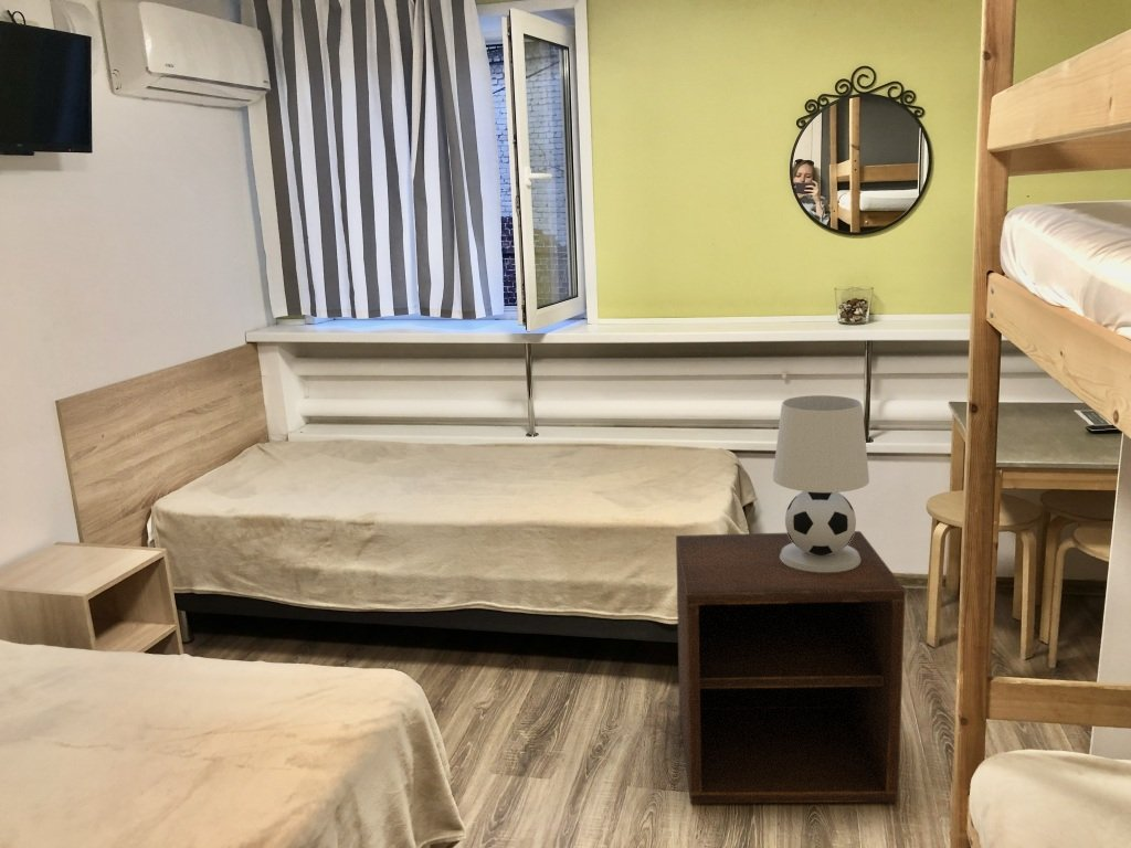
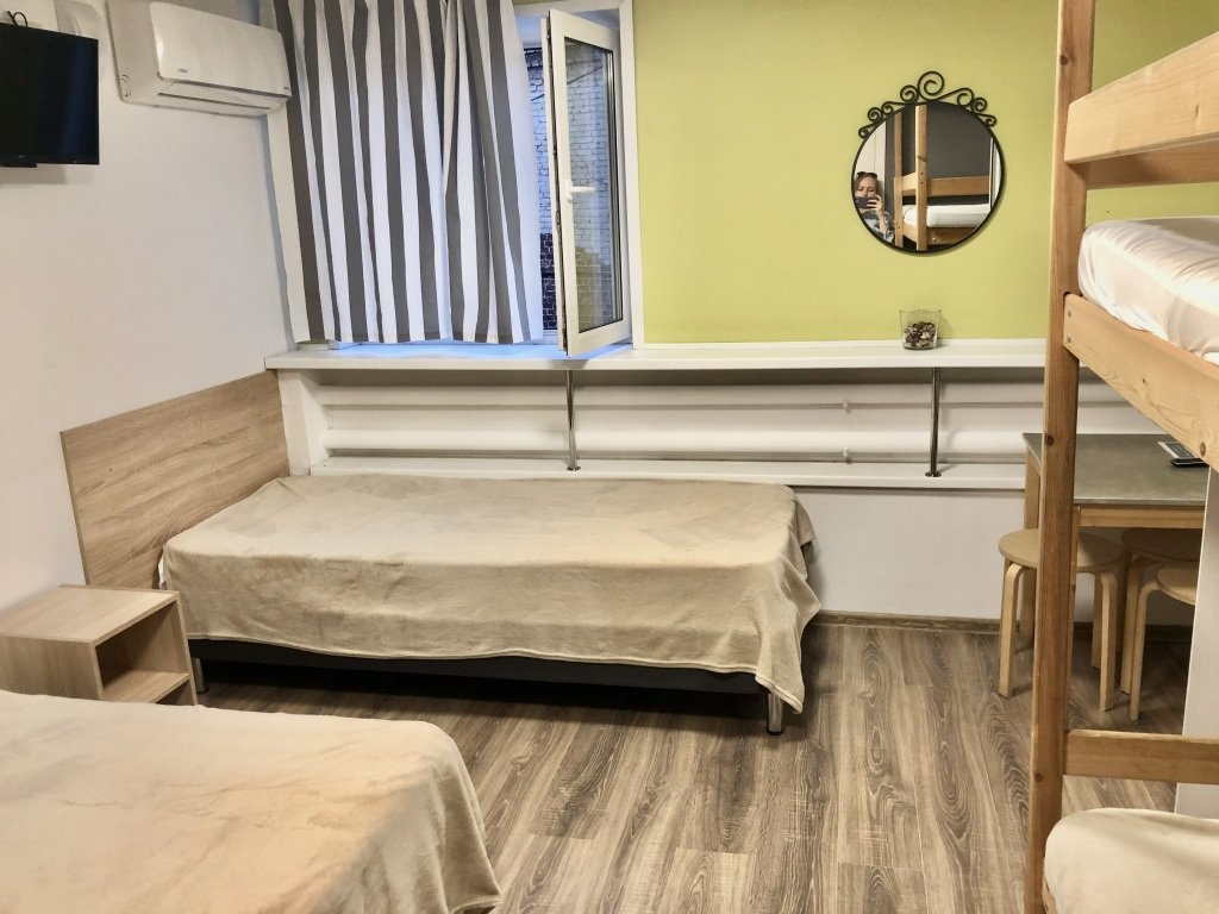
- nightstand [675,530,907,804]
- table lamp [772,394,870,572]
